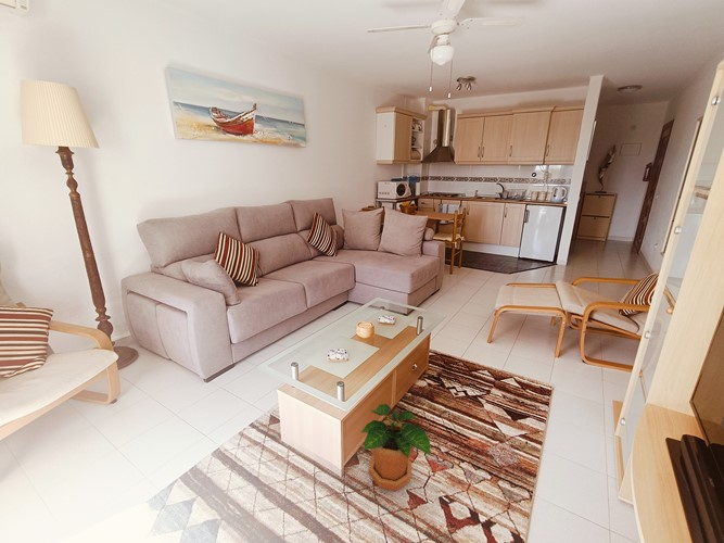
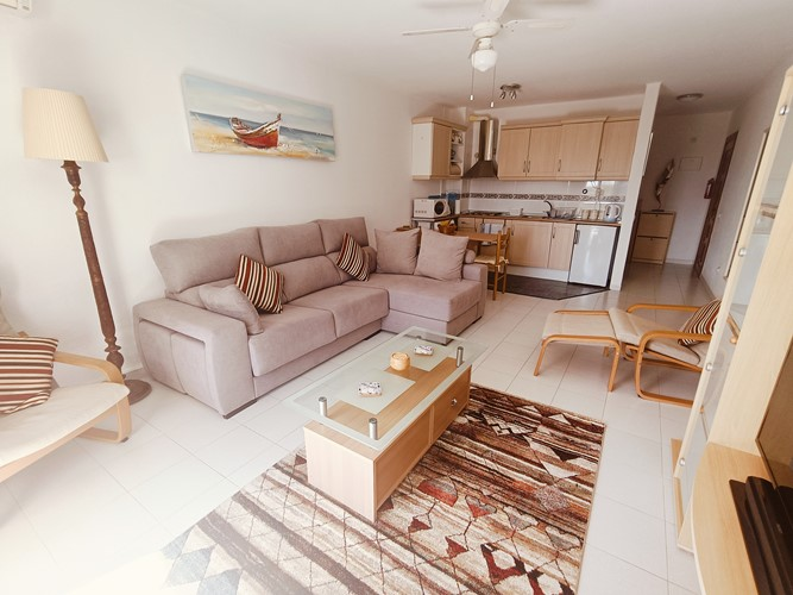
- potted plant [359,403,432,493]
